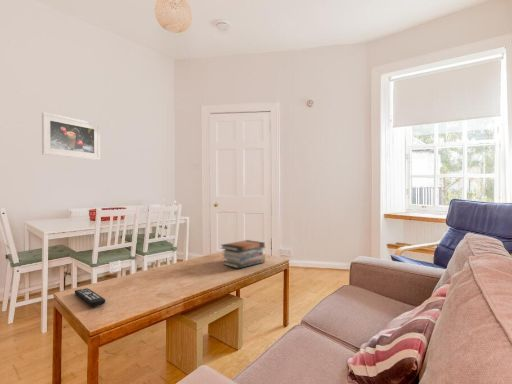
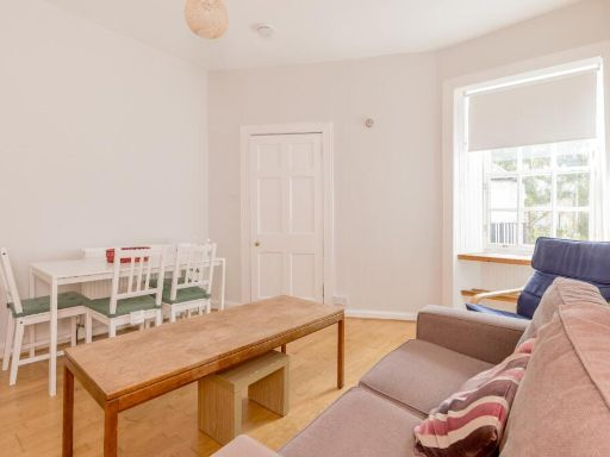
- book stack [220,239,266,269]
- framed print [41,111,101,161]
- remote control [74,287,106,307]
